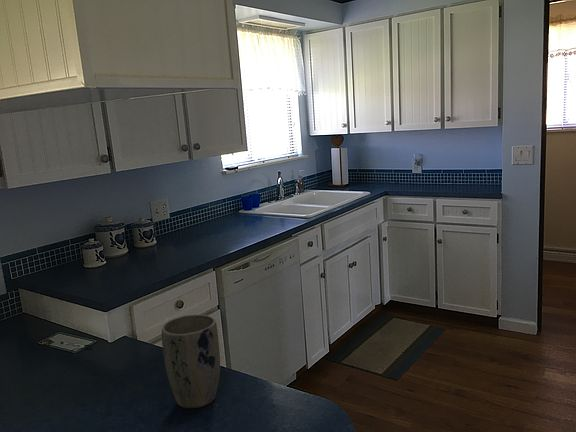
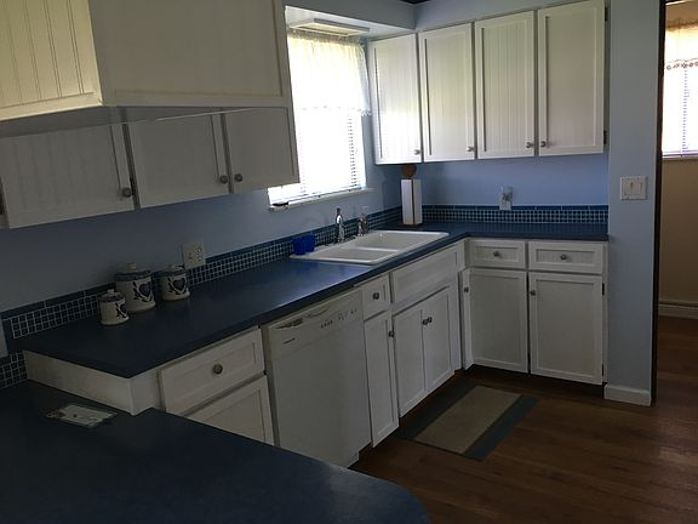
- plant pot [161,313,221,410]
